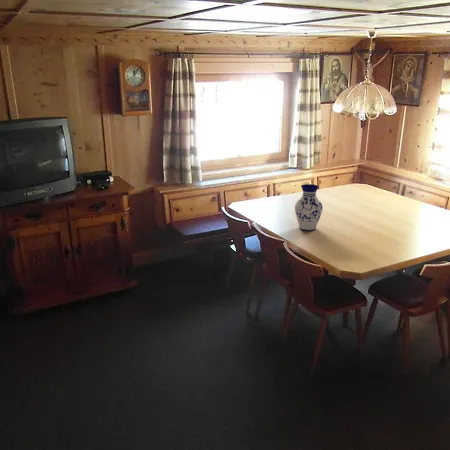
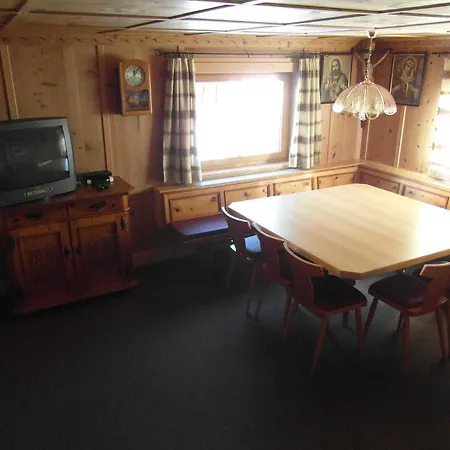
- vase [294,183,324,232]
